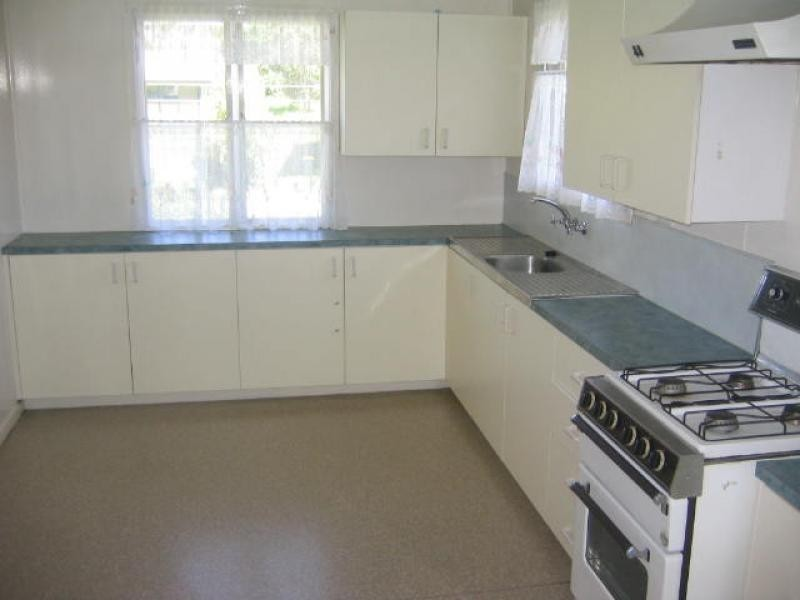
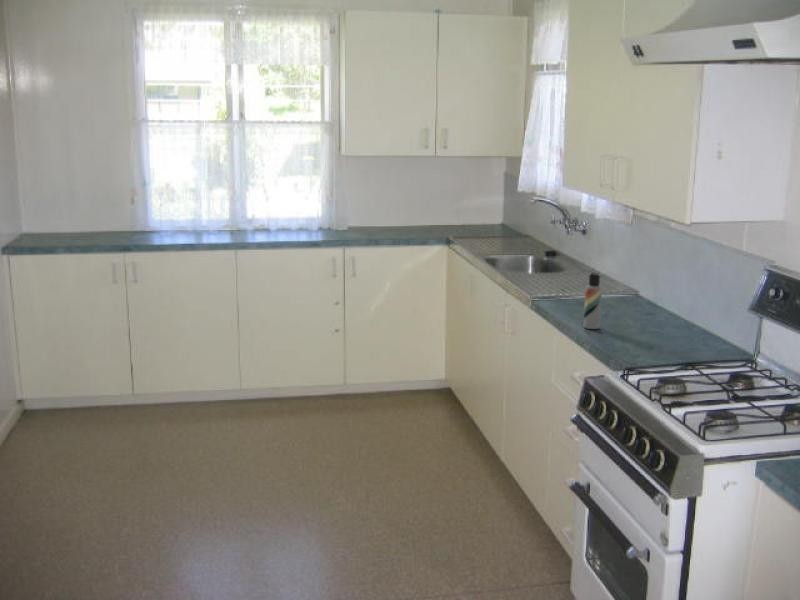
+ lotion bottle [583,271,603,330]
